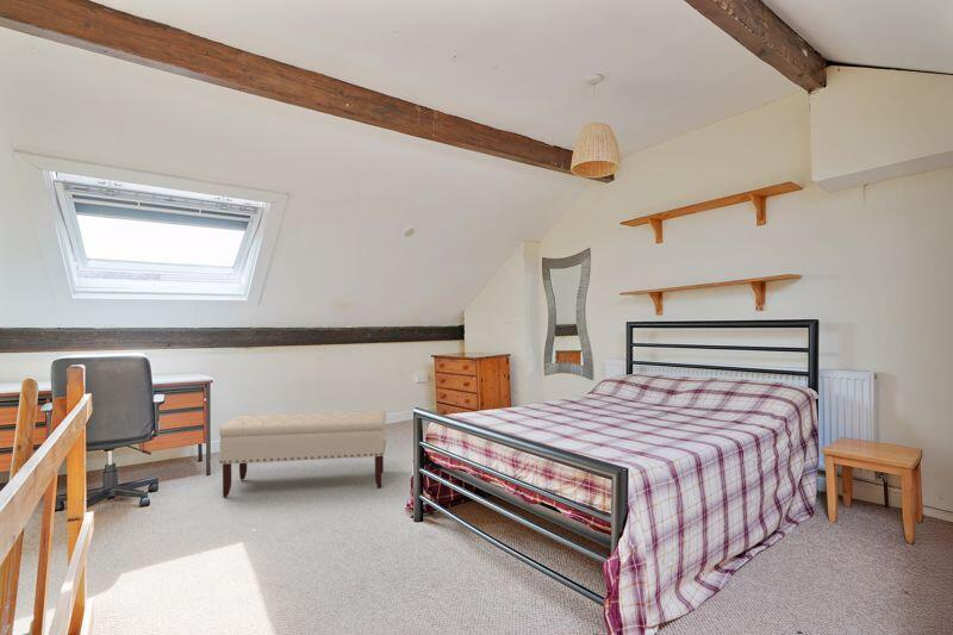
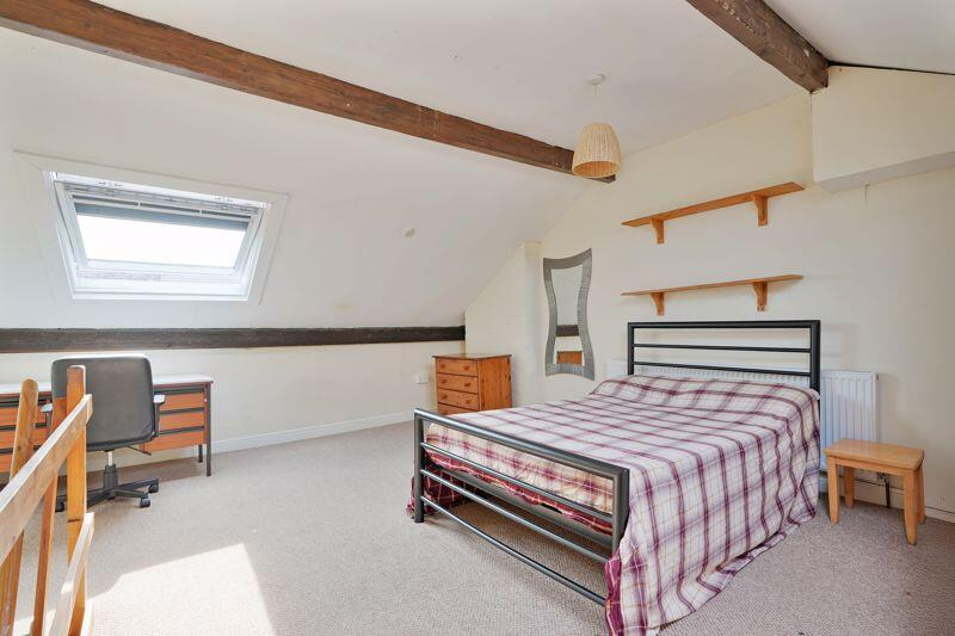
- bench [218,410,387,498]
